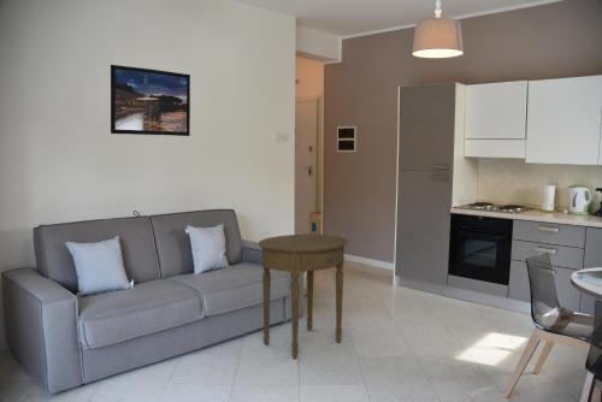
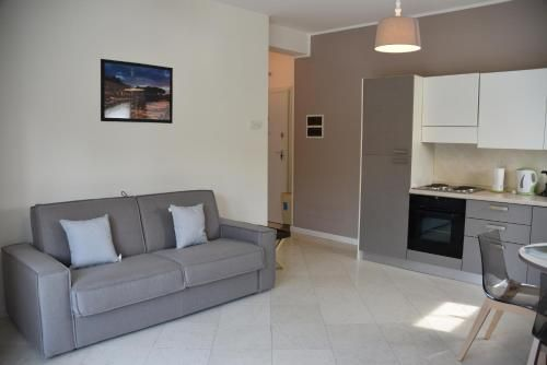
- side table [258,233,349,360]
